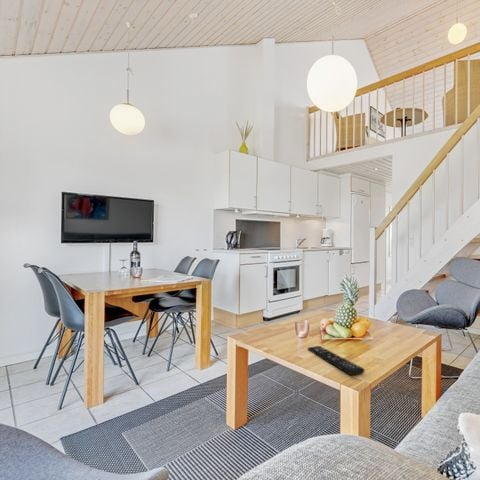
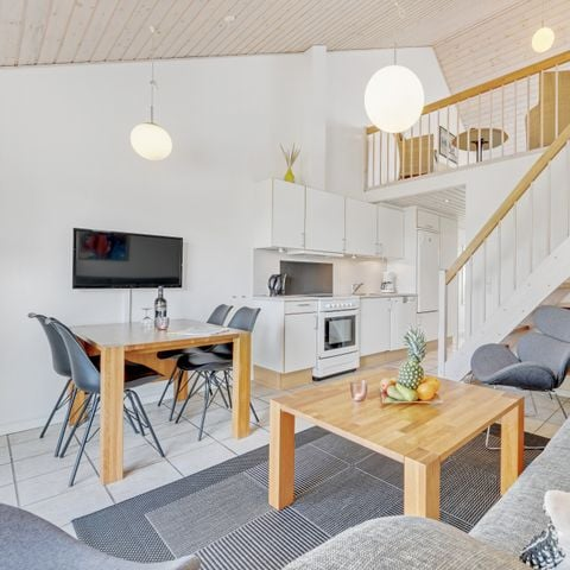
- remote control [307,345,365,376]
